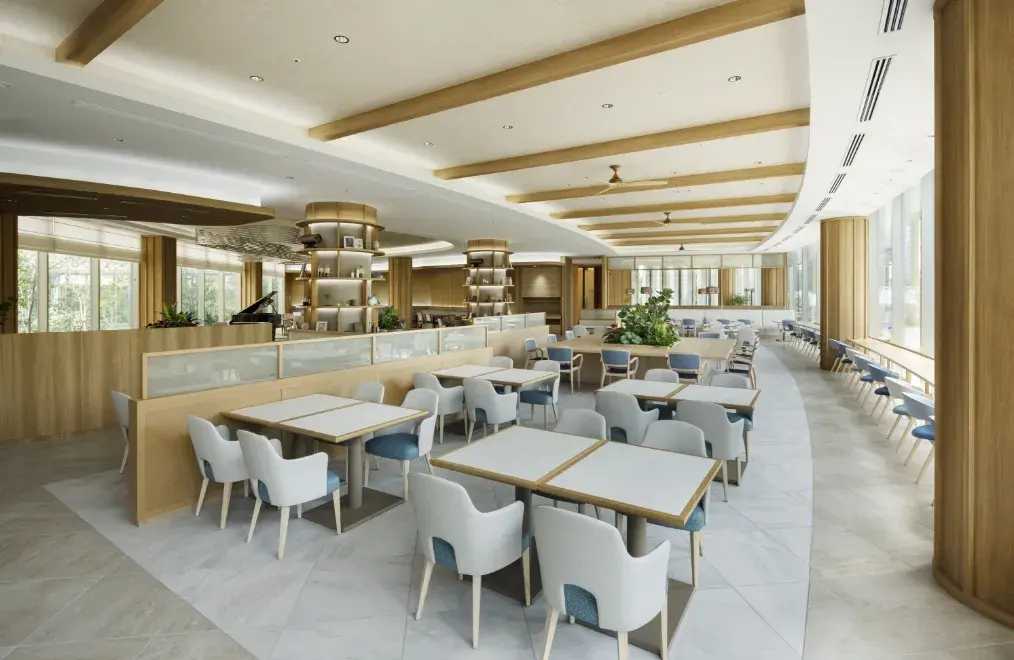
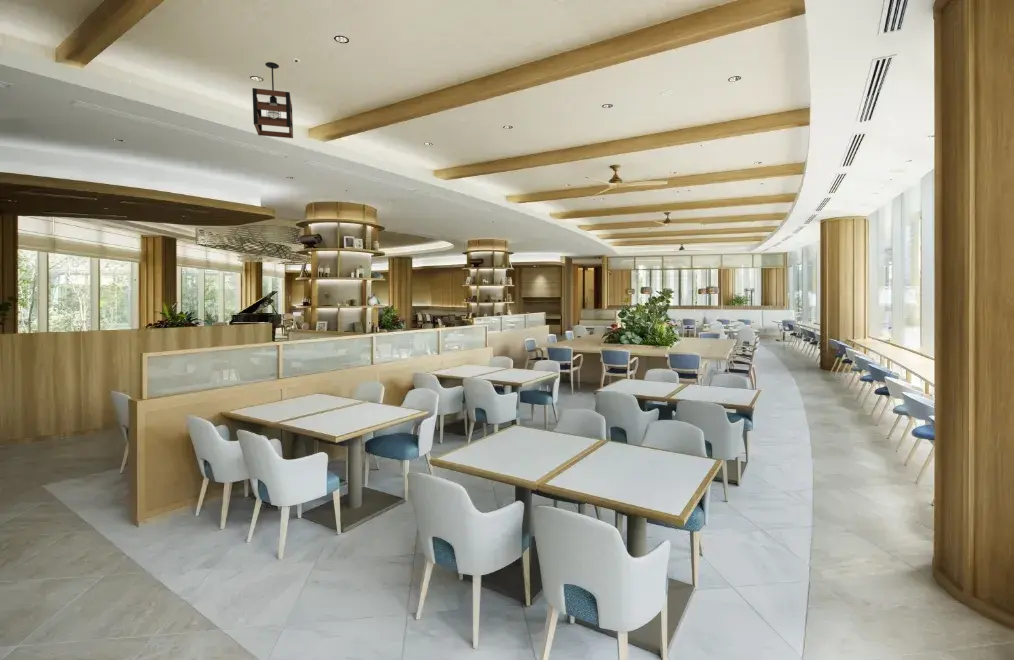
+ pendant light [251,61,294,139]
